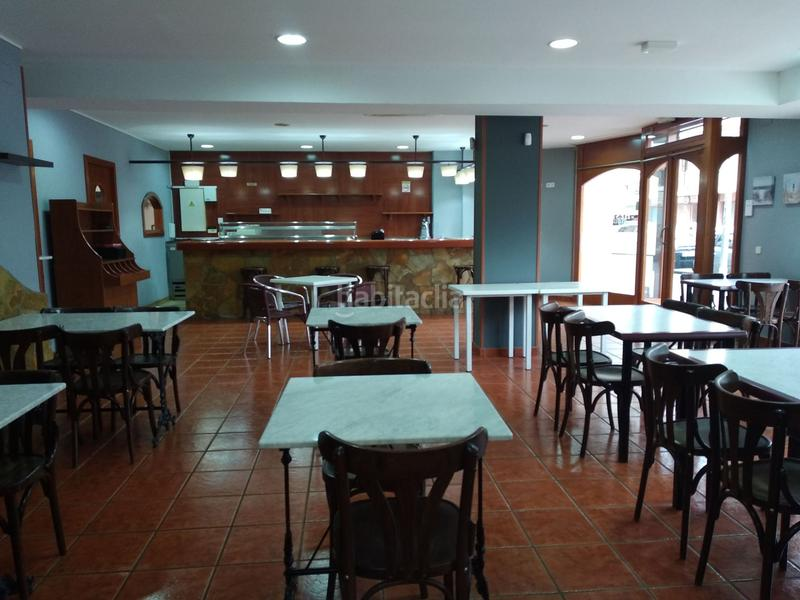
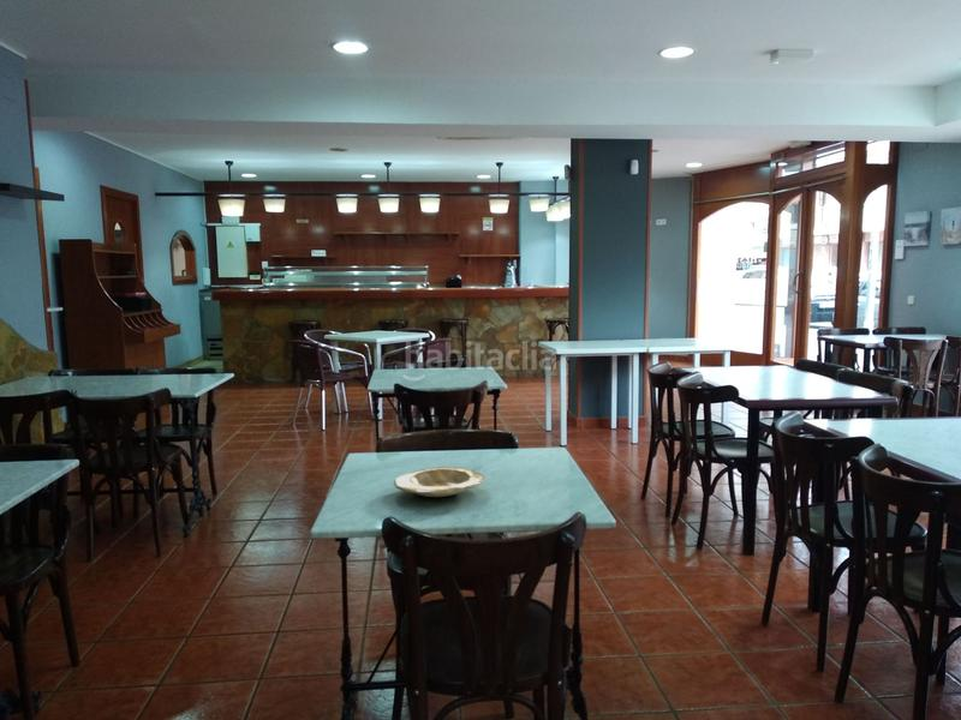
+ plate [393,466,487,498]
